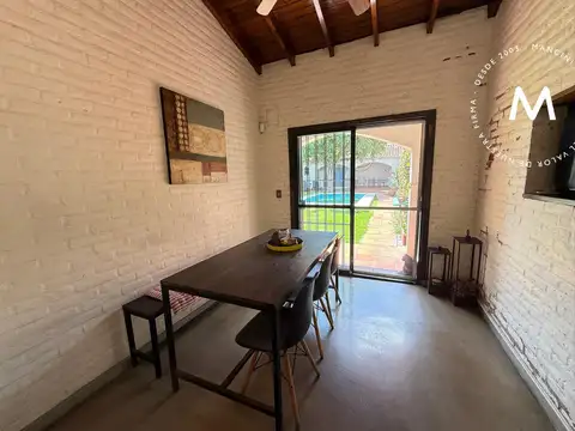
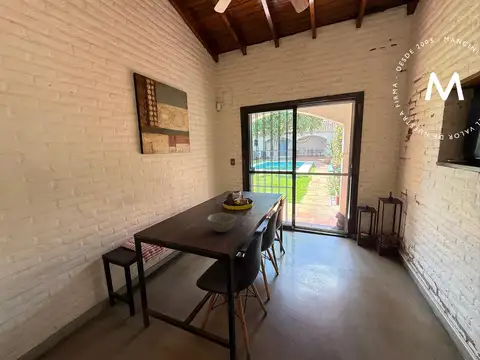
+ bowl [206,212,237,233]
